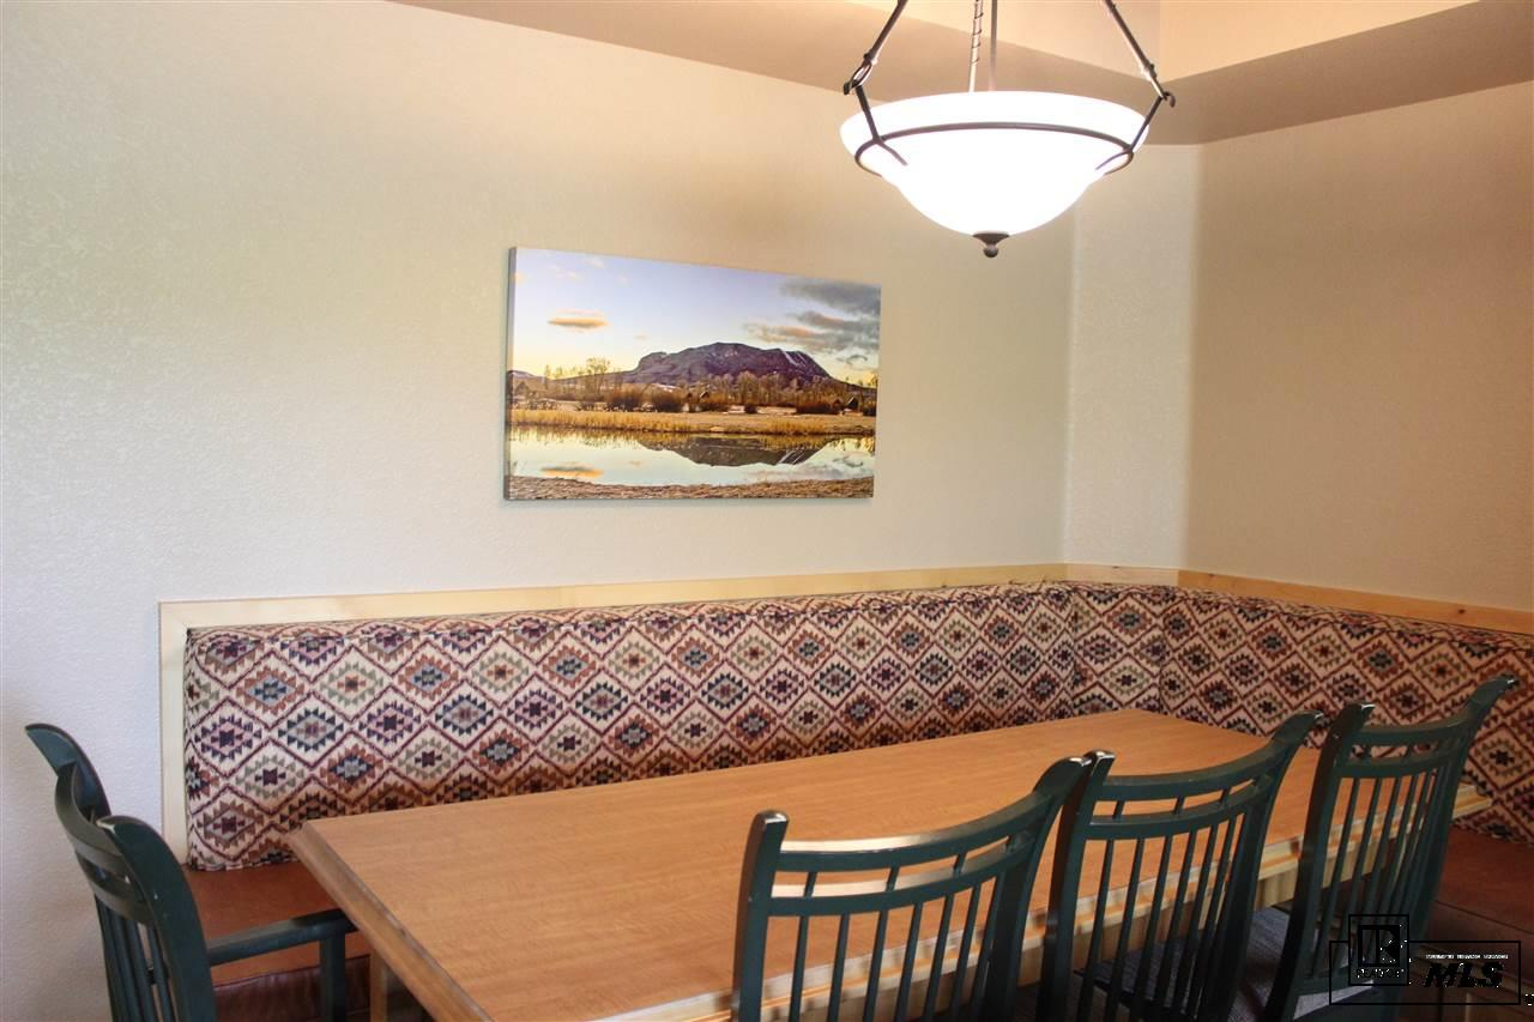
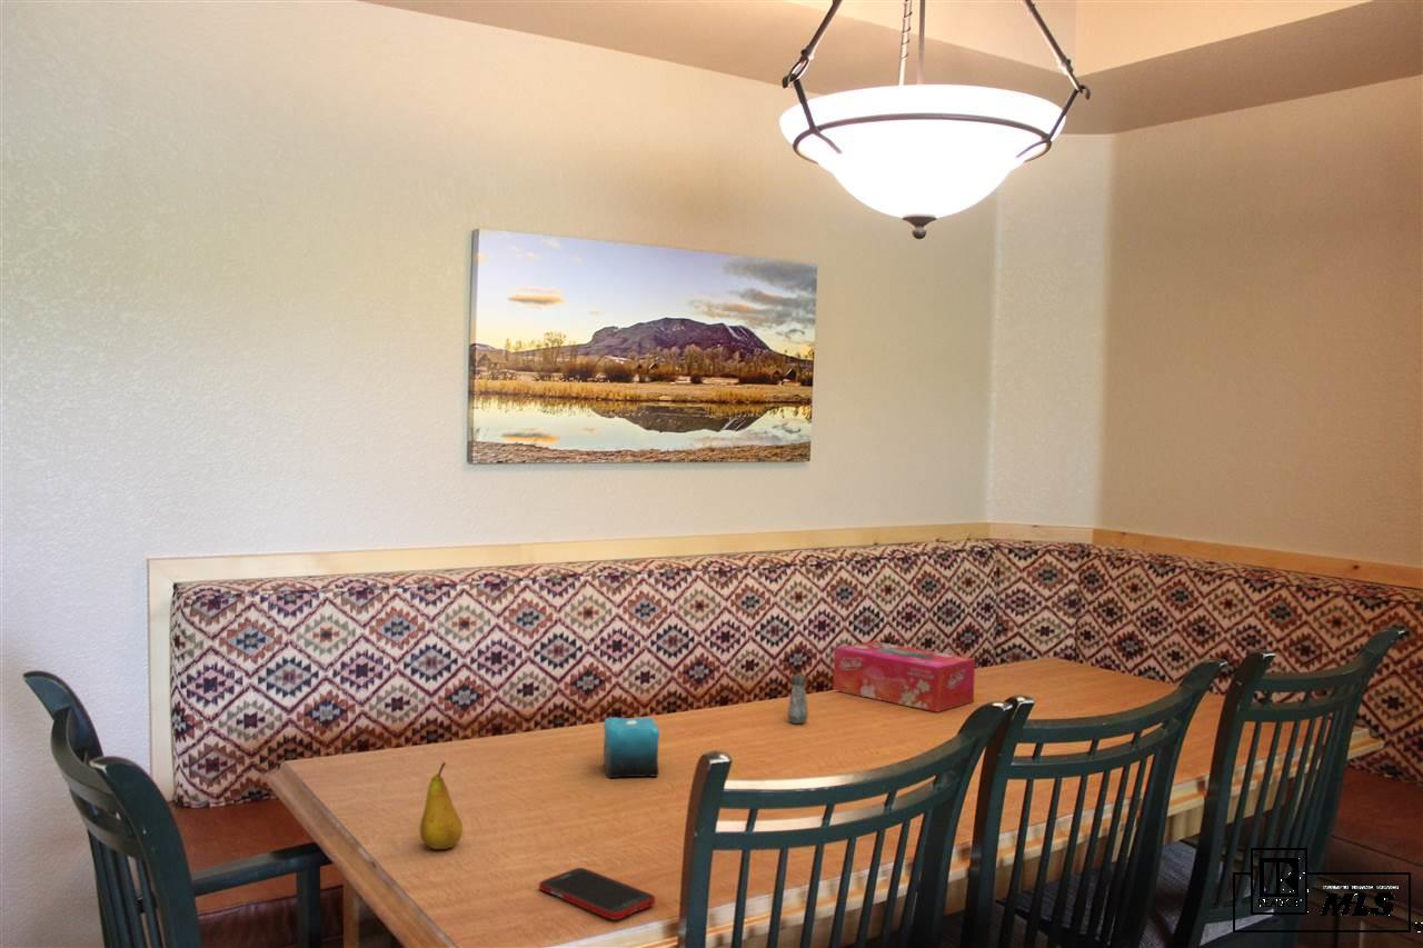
+ salt shaker [786,673,809,725]
+ cell phone [538,867,656,921]
+ fruit [419,761,464,850]
+ tissue box [832,640,976,714]
+ candle [603,711,660,779]
